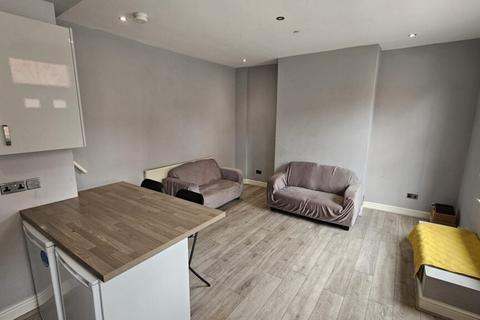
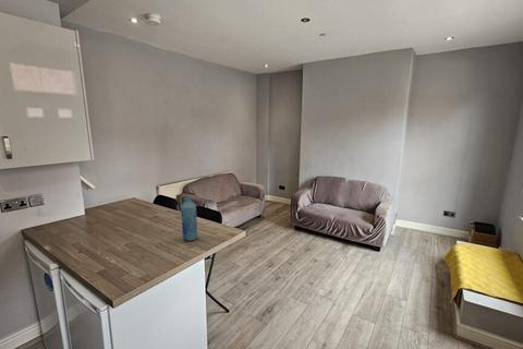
+ bottle [180,195,199,242]
